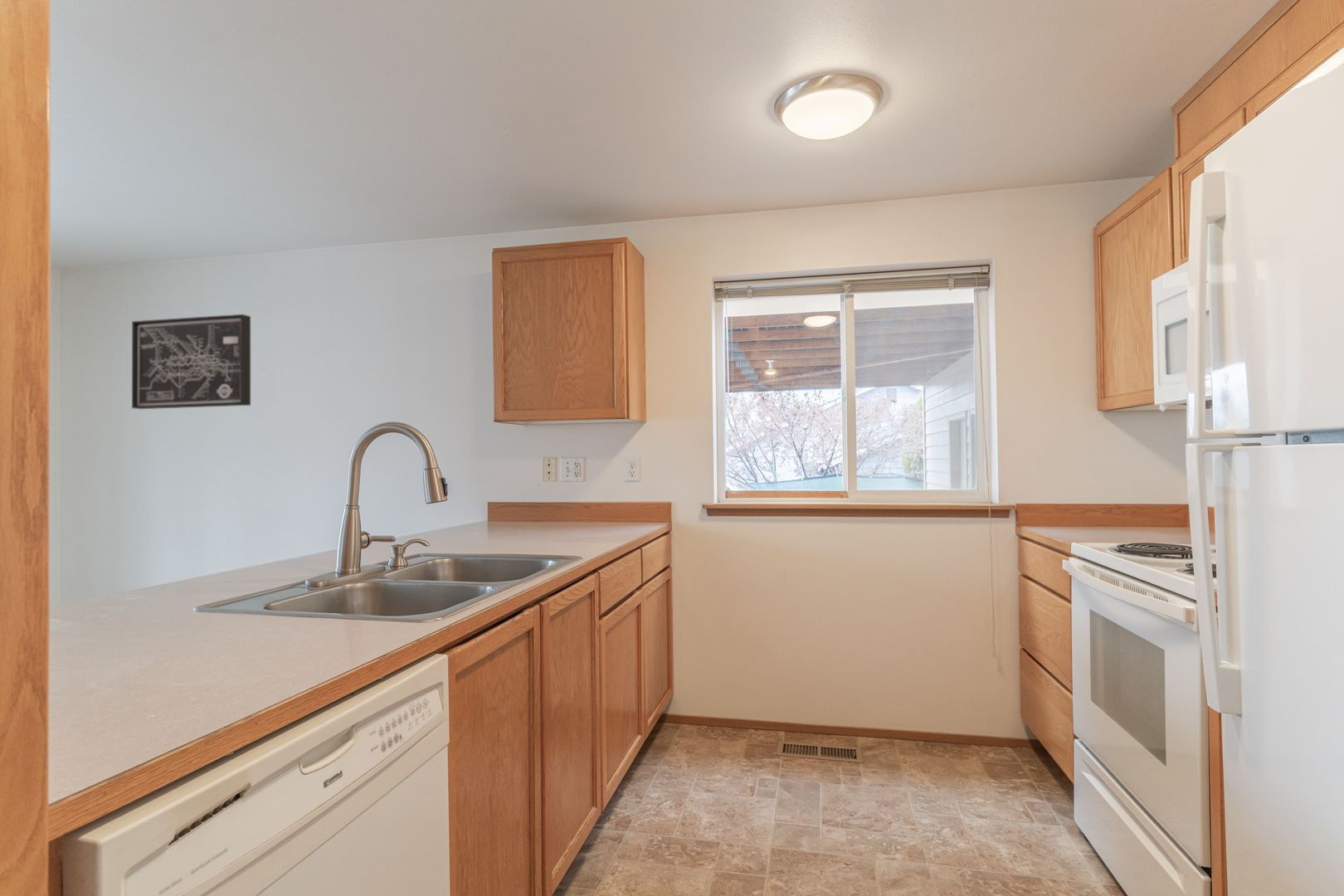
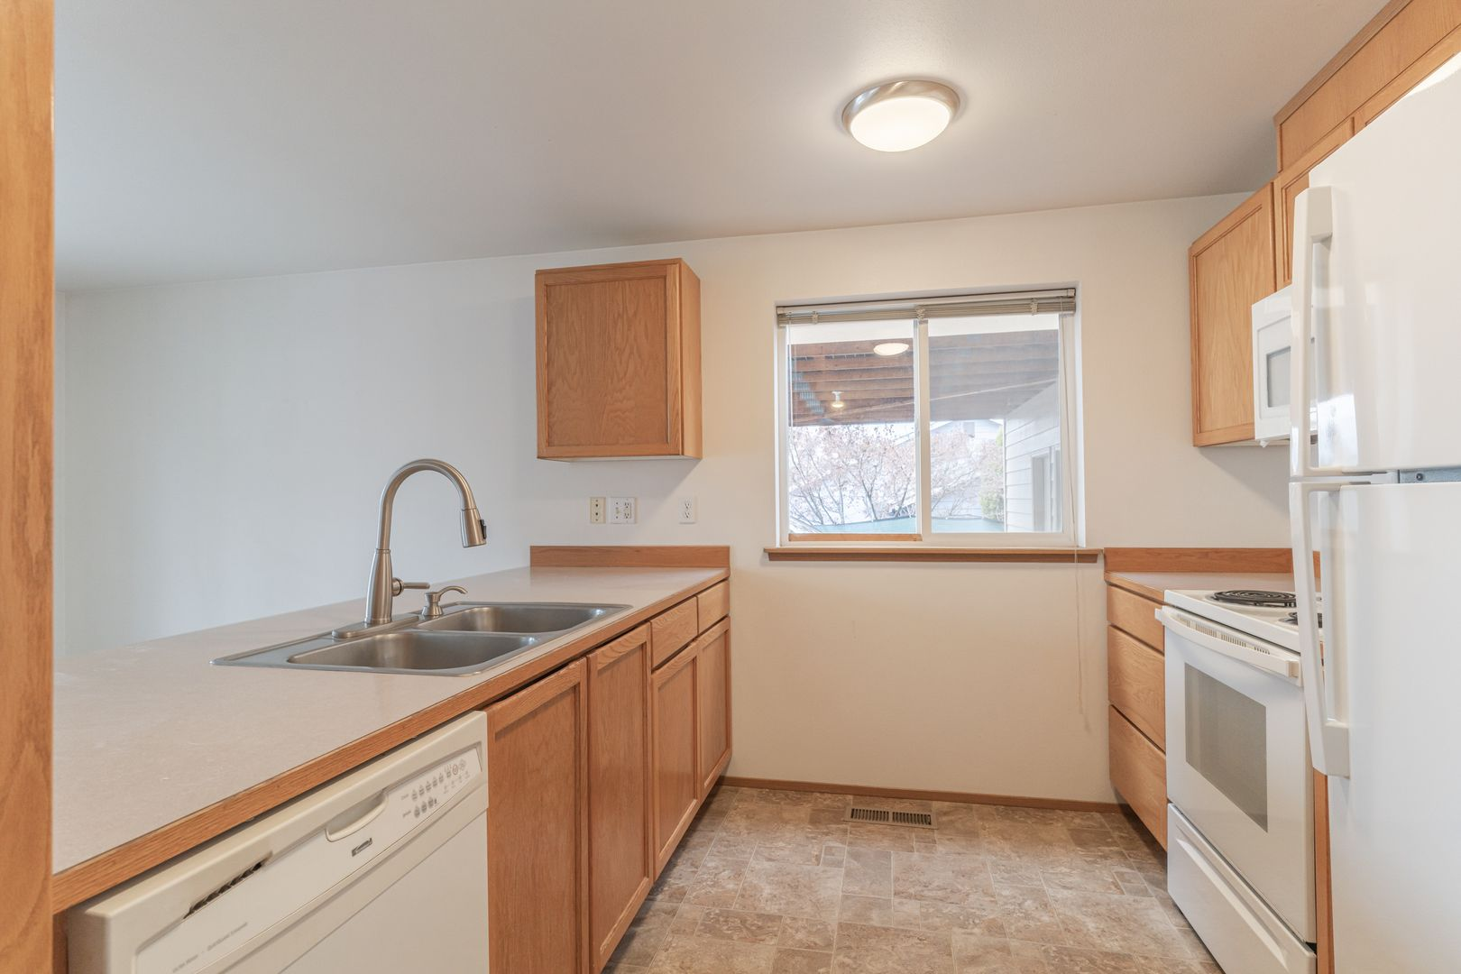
- wall art [131,314,251,410]
